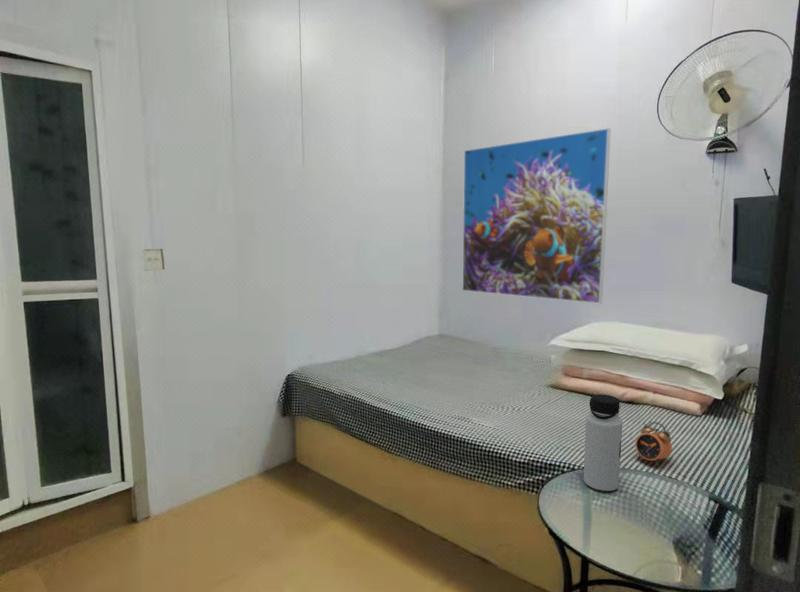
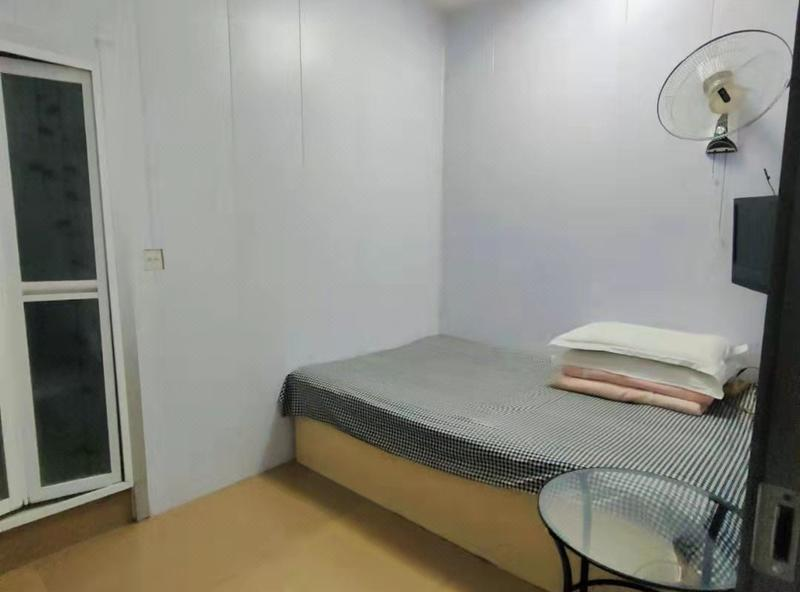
- water bottle [583,393,623,492]
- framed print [461,127,612,305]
- alarm clock [635,421,673,468]
